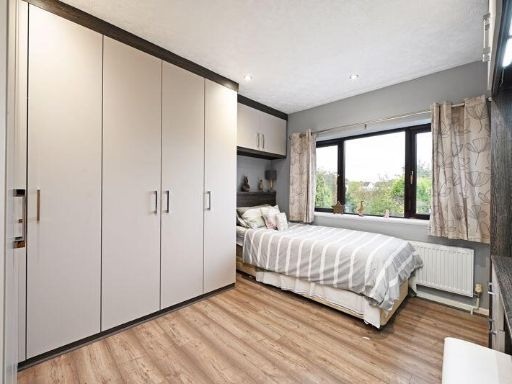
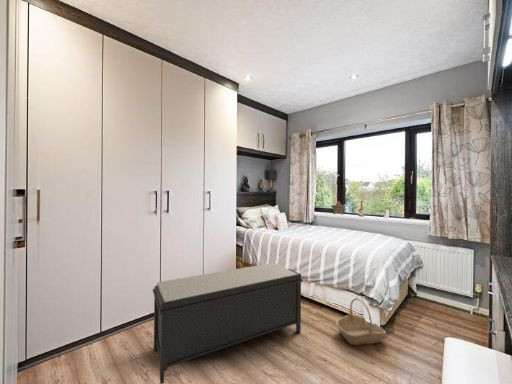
+ basket [335,297,387,346]
+ bench [152,262,304,384]
